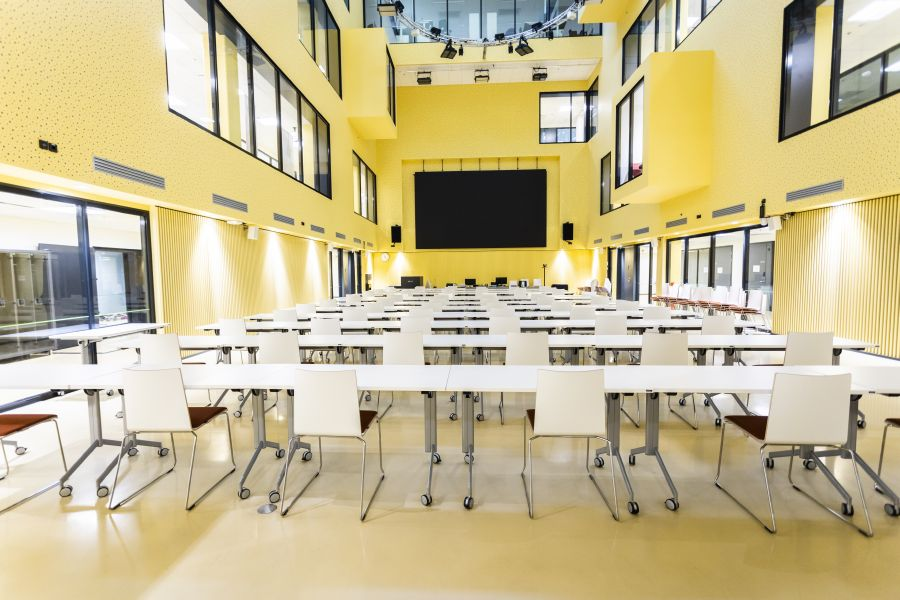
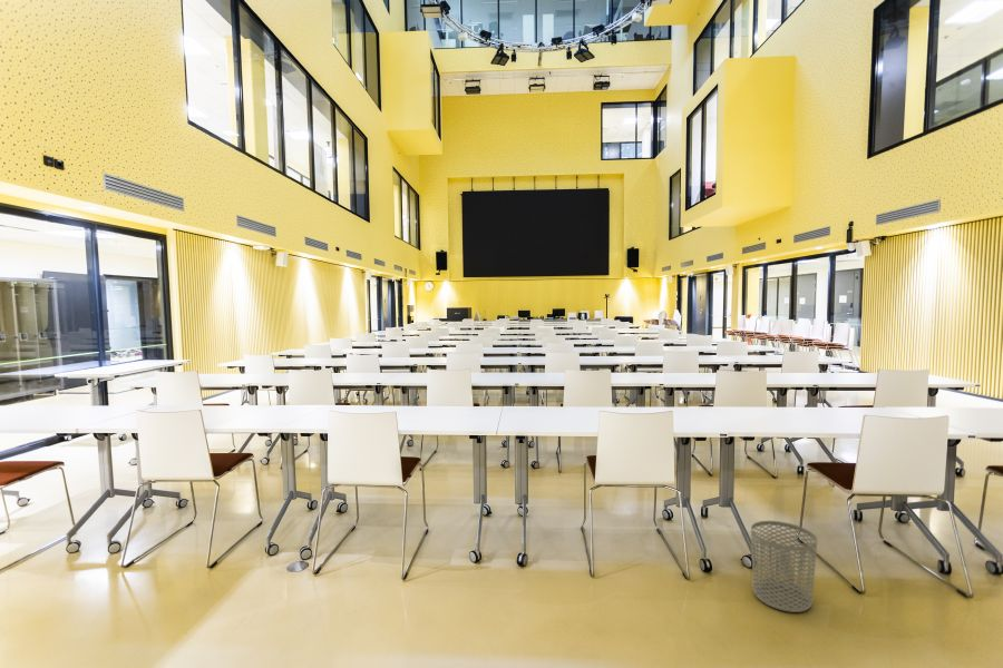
+ waste bin [750,520,818,613]
